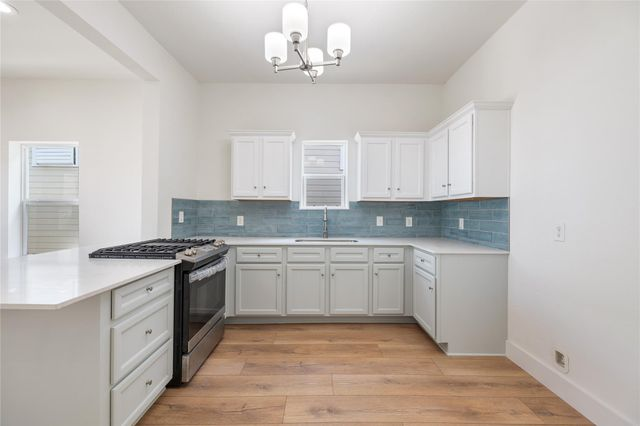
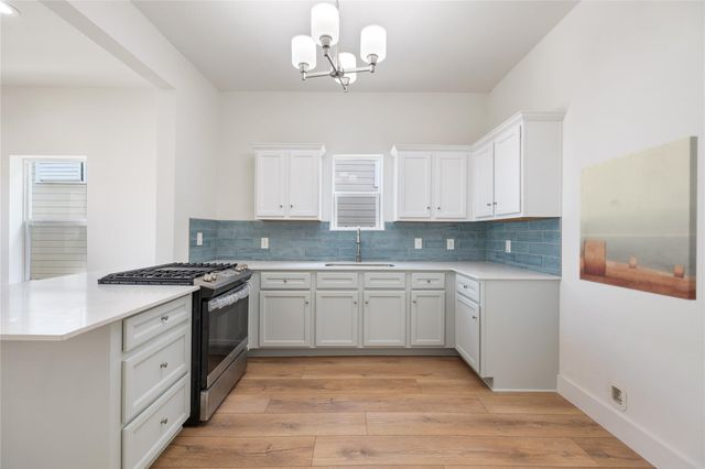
+ wall art [578,135,698,302]
